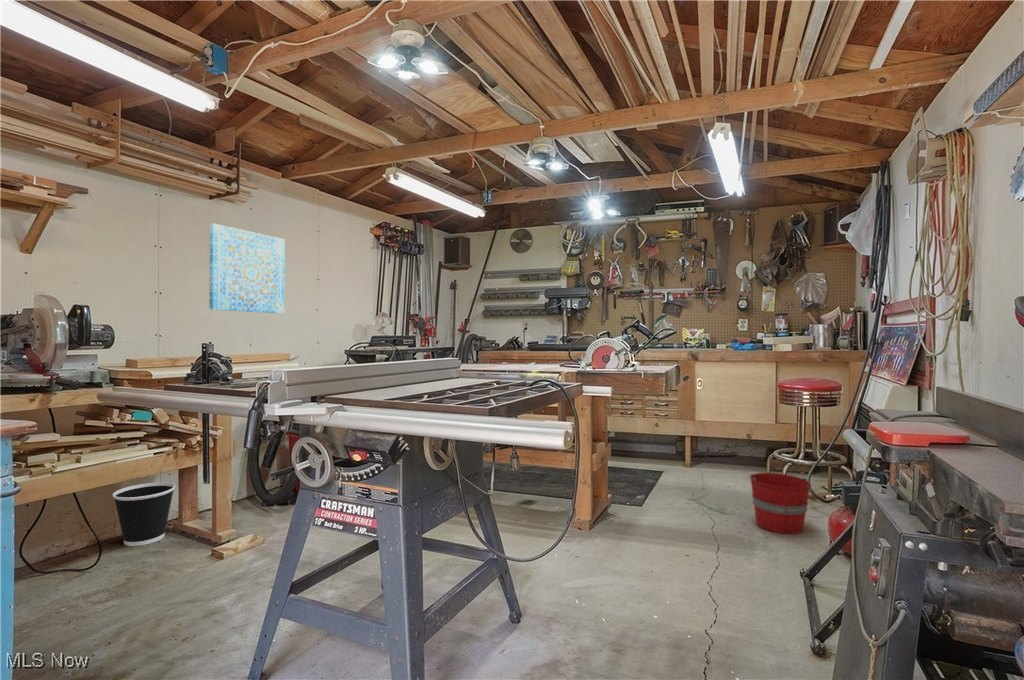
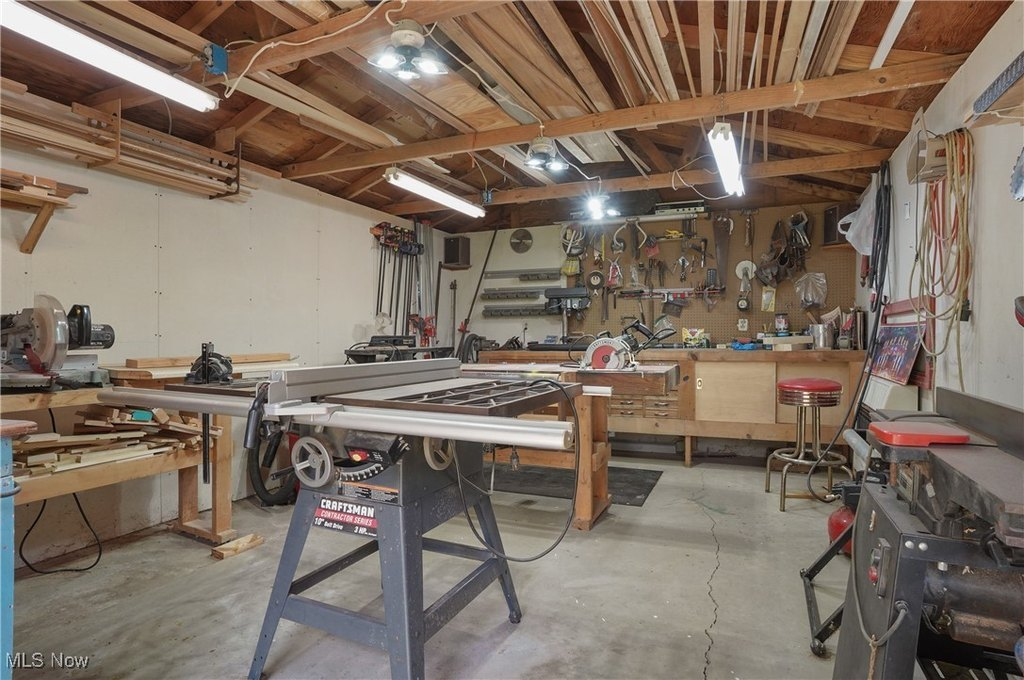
- wastebasket [112,481,176,547]
- wall art [208,223,286,315]
- bucket [747,472,812,535]
